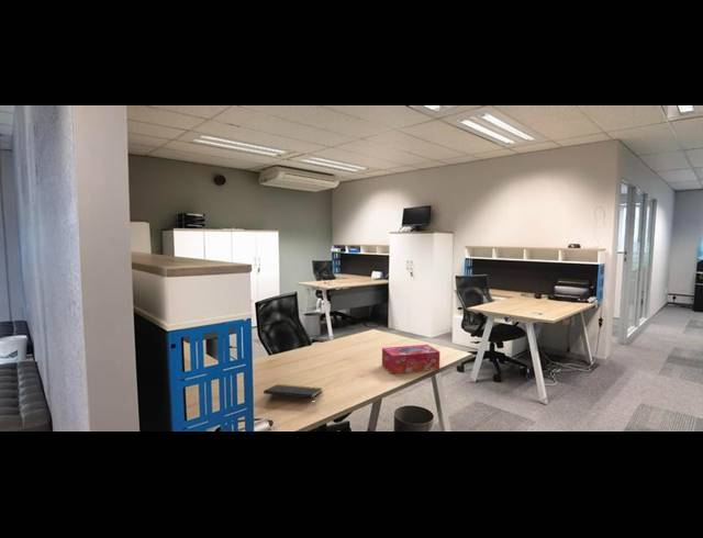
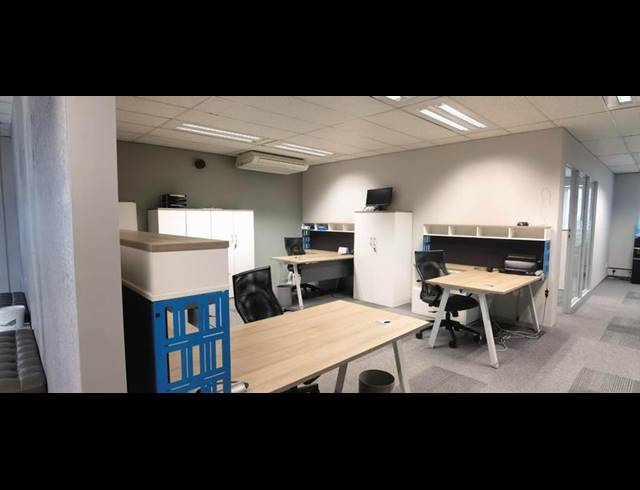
- notepad [263,383,323,406]
- tissue box [381,344,440,374]
